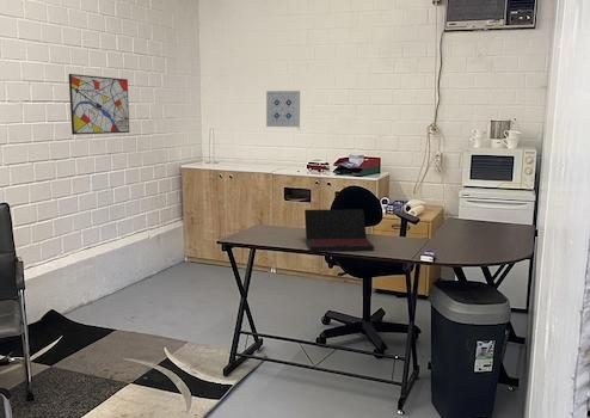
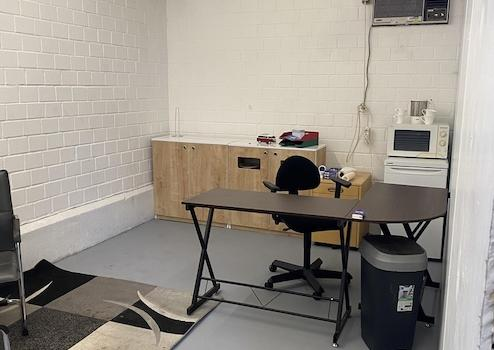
- laptop [303,208,375,253]
- wall art [265,90,301,128]
- wall art [68,73,130,136]
